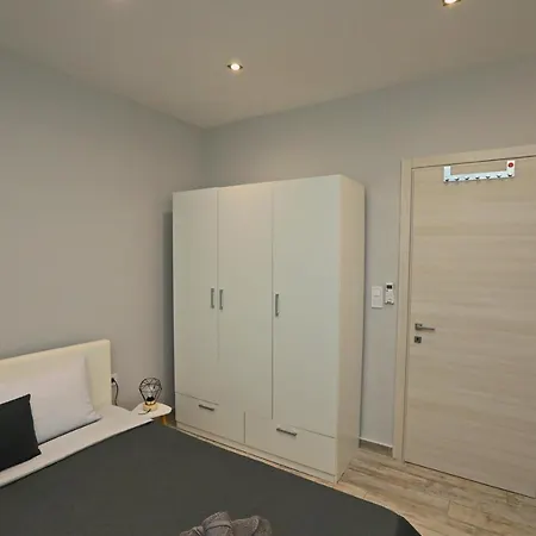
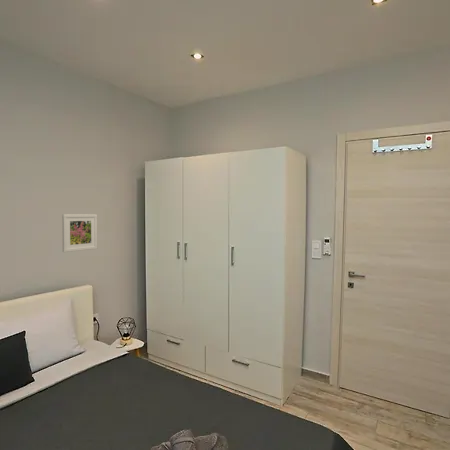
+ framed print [61,213,98,253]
